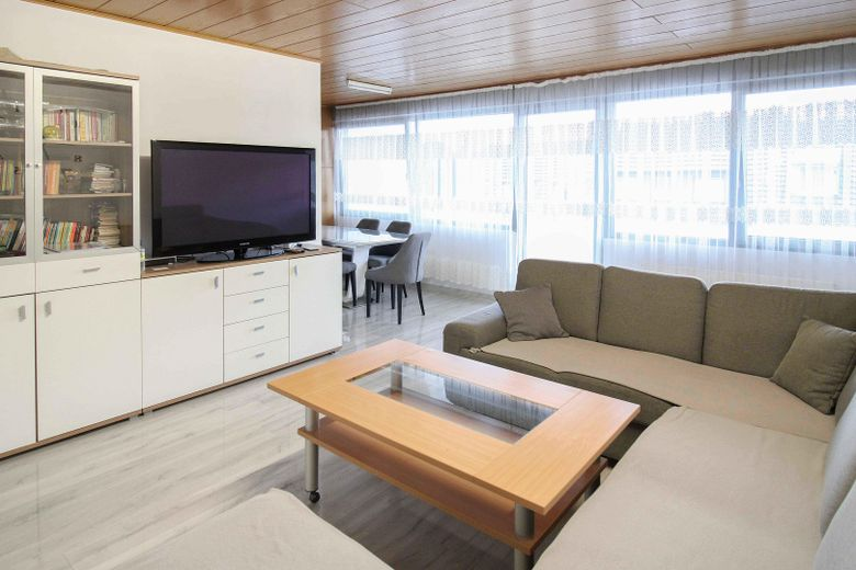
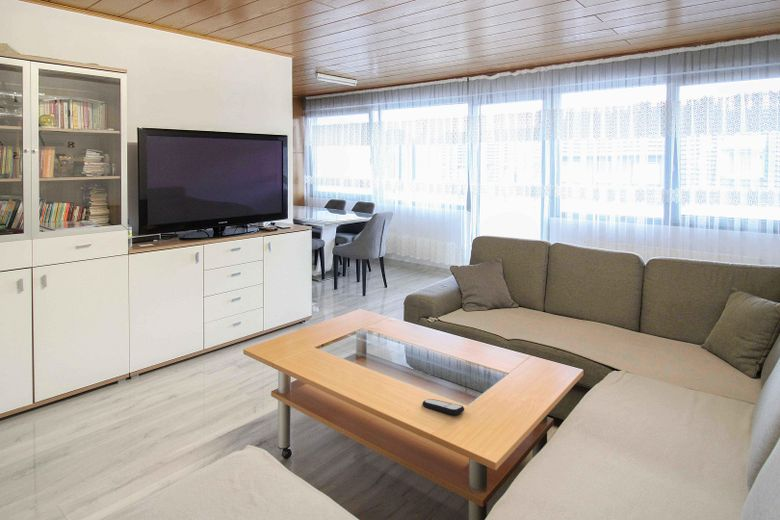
+ remote control [421,398,465,416]
